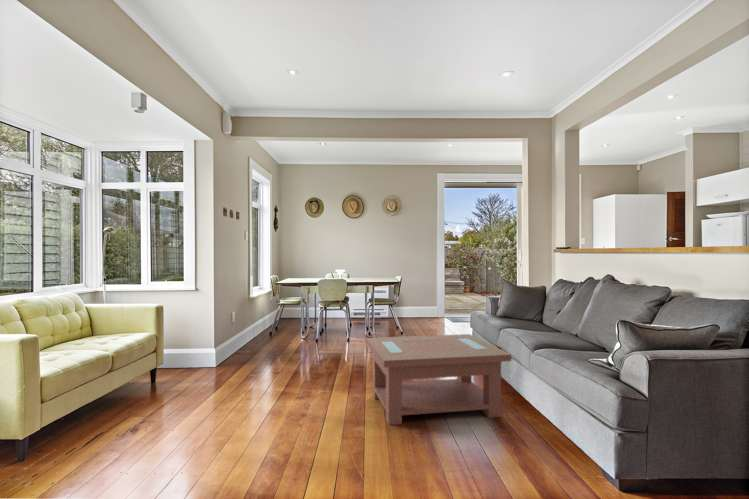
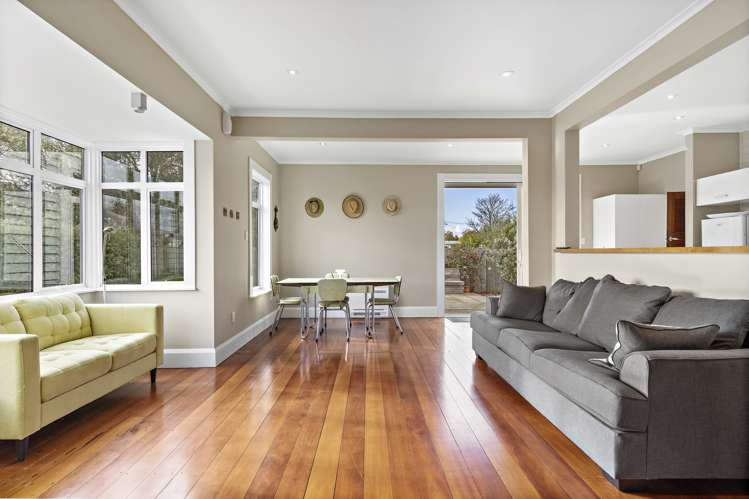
- coffee table [365,333,512,426]
